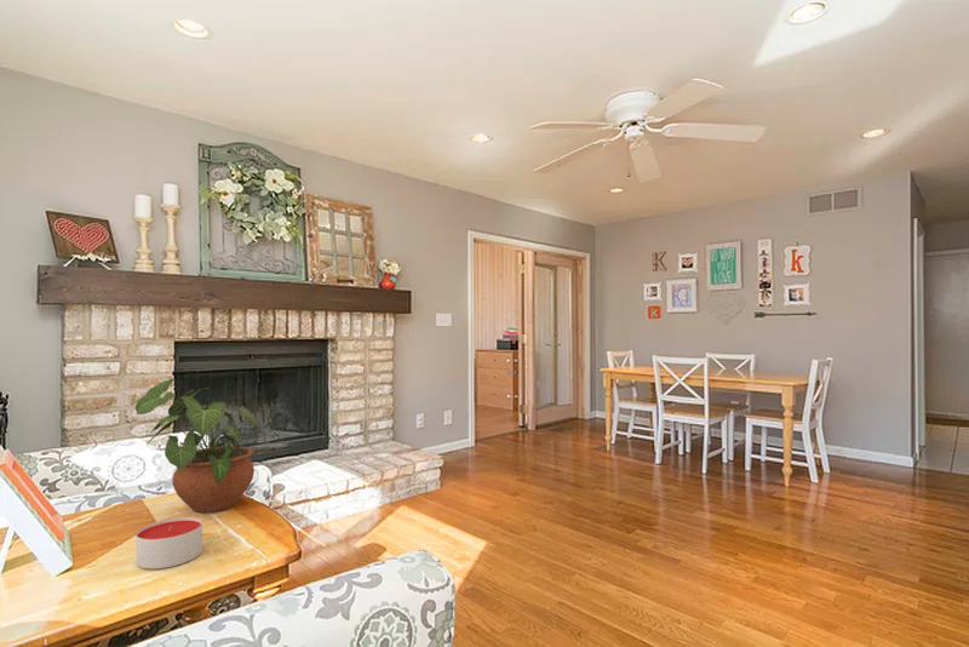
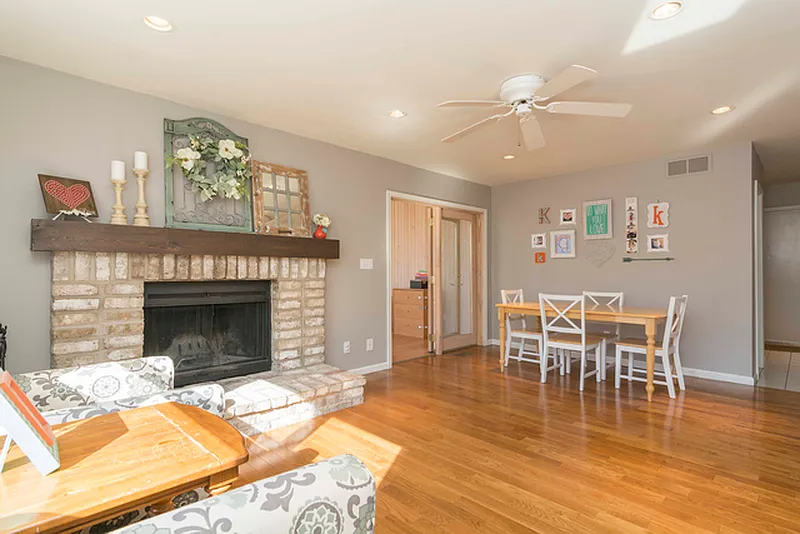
- candle [134,516,203,571]
- potted plant [134,378,260,514]
